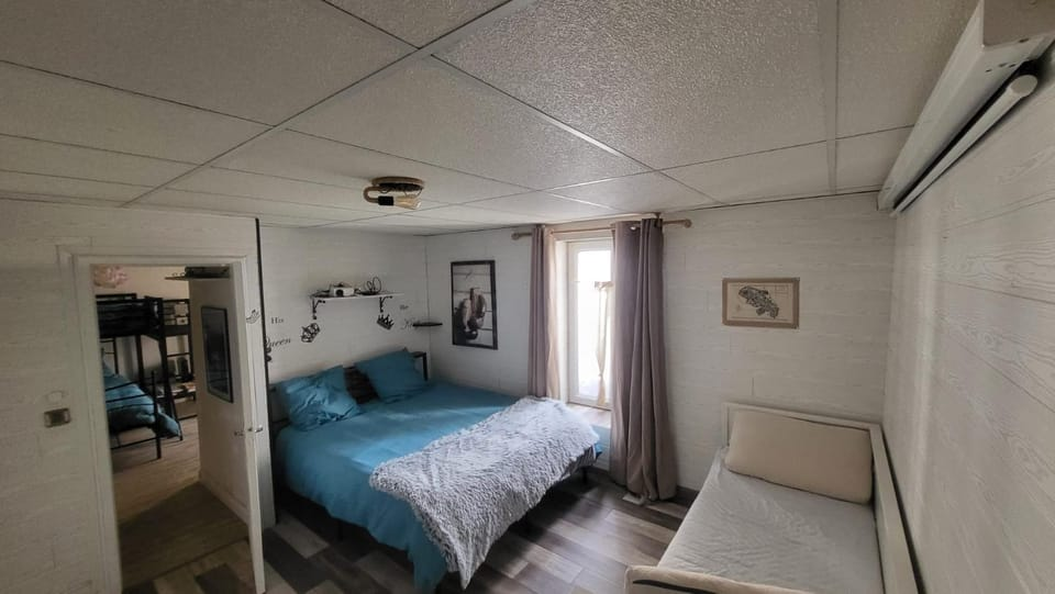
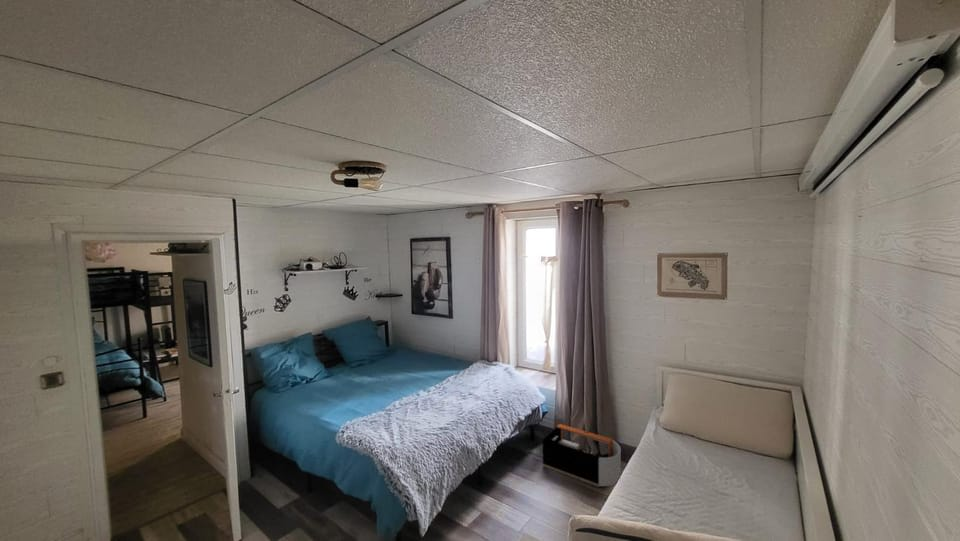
+ storage bin [542,423,622,488]
